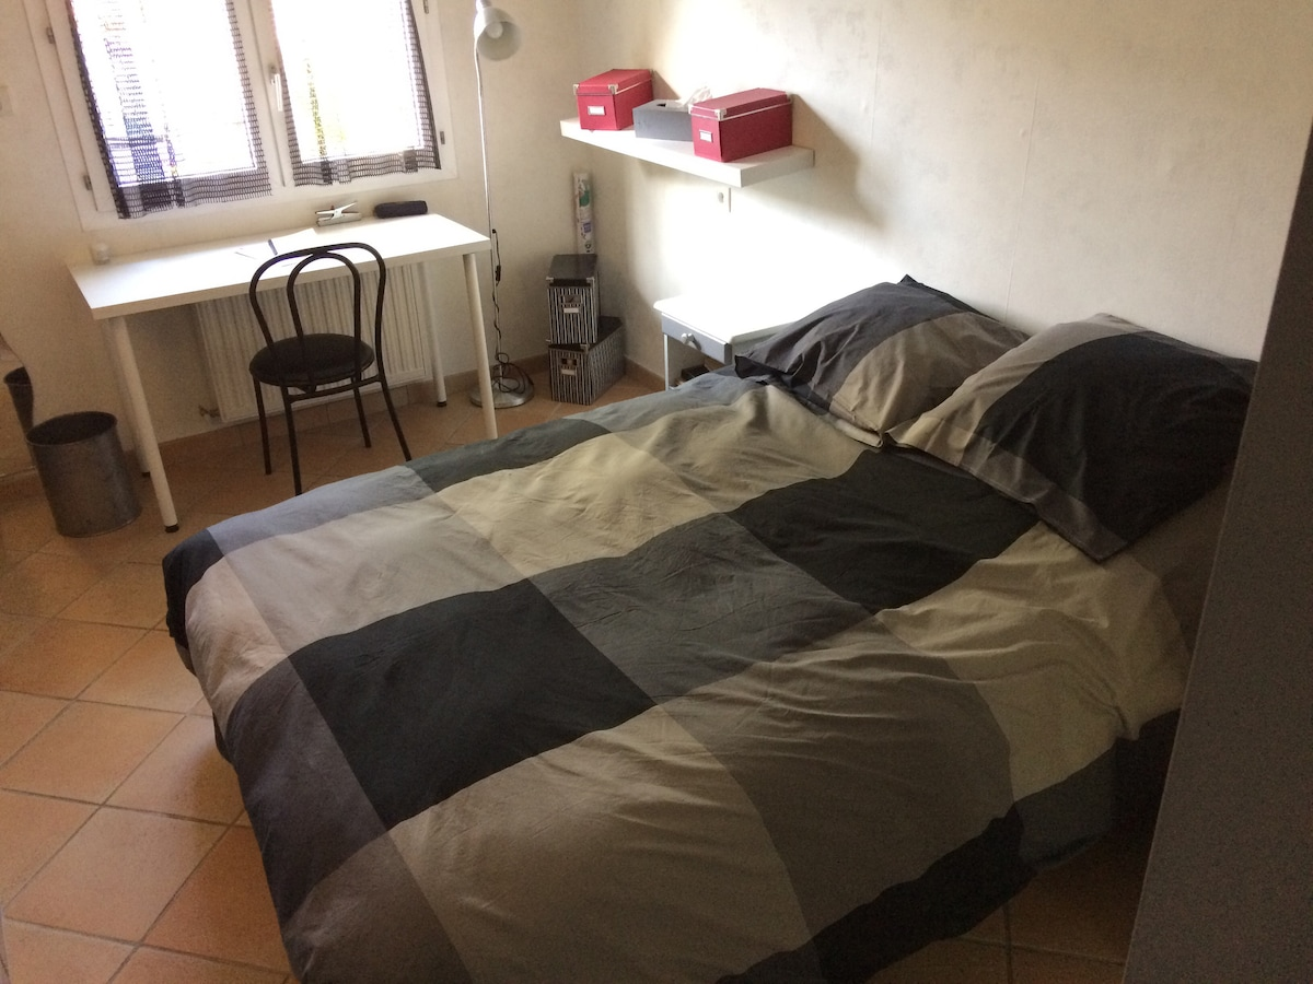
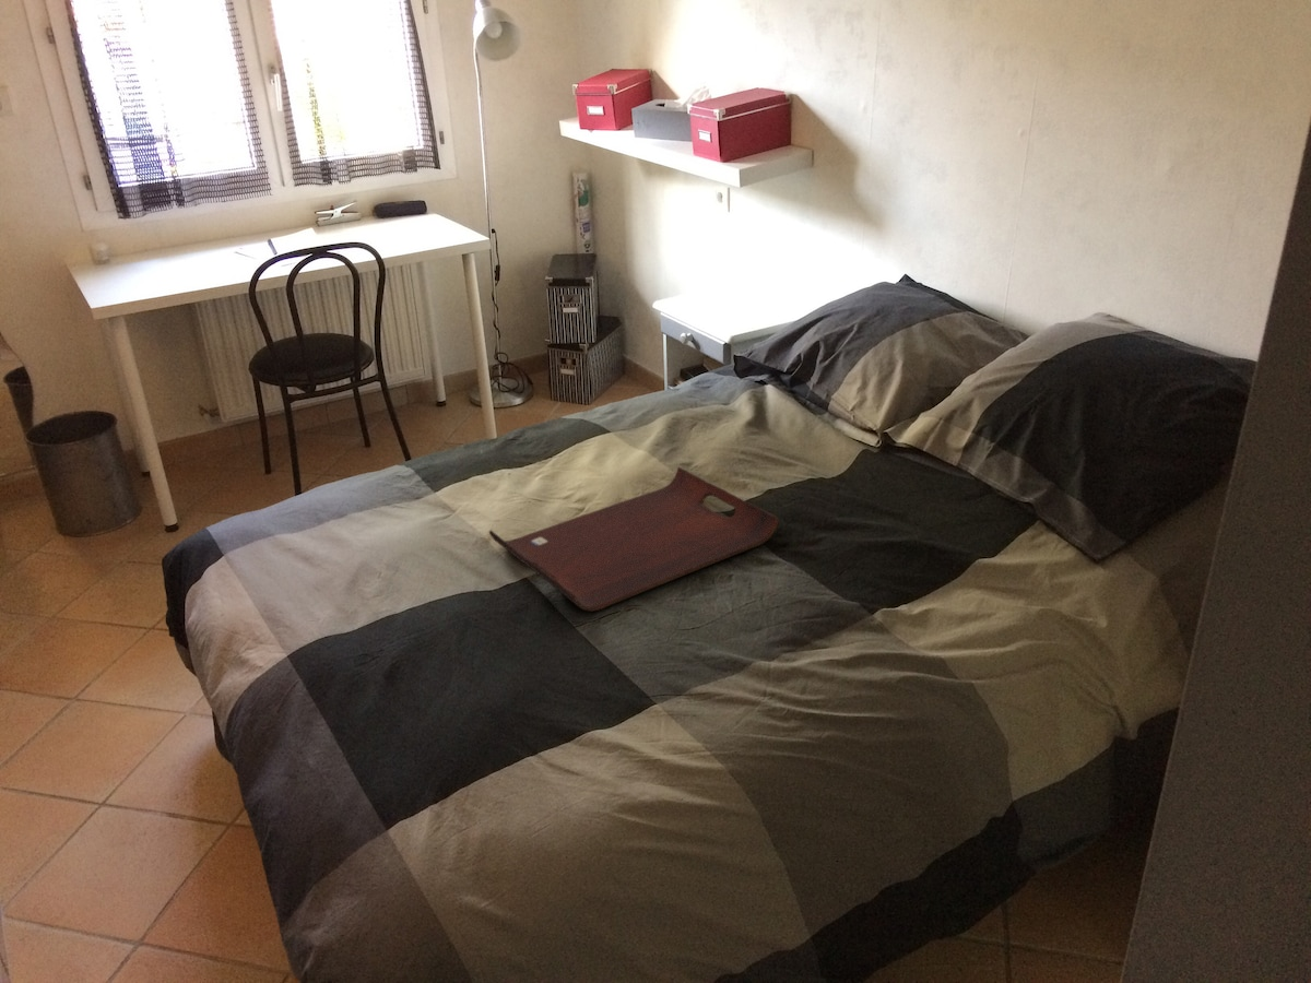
+ serving tray [488,466,780,613]
